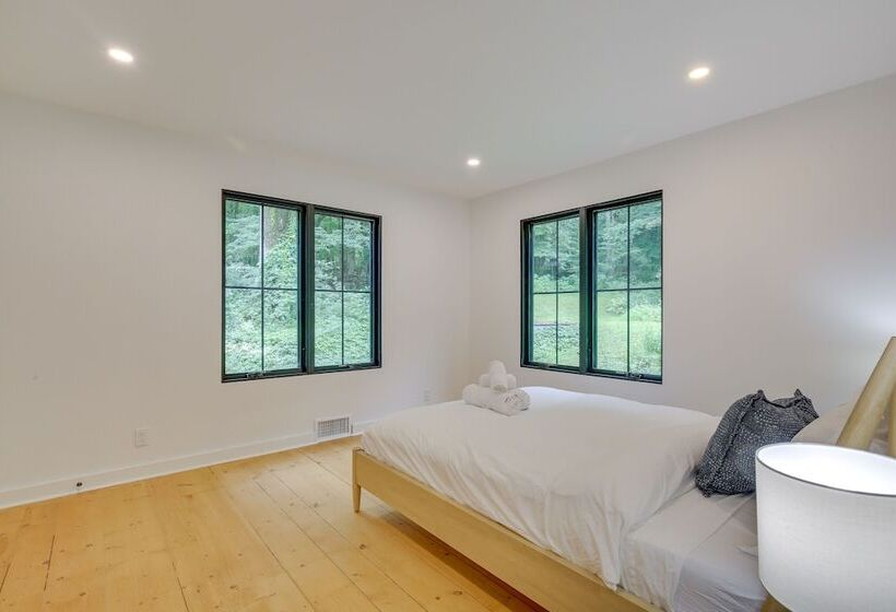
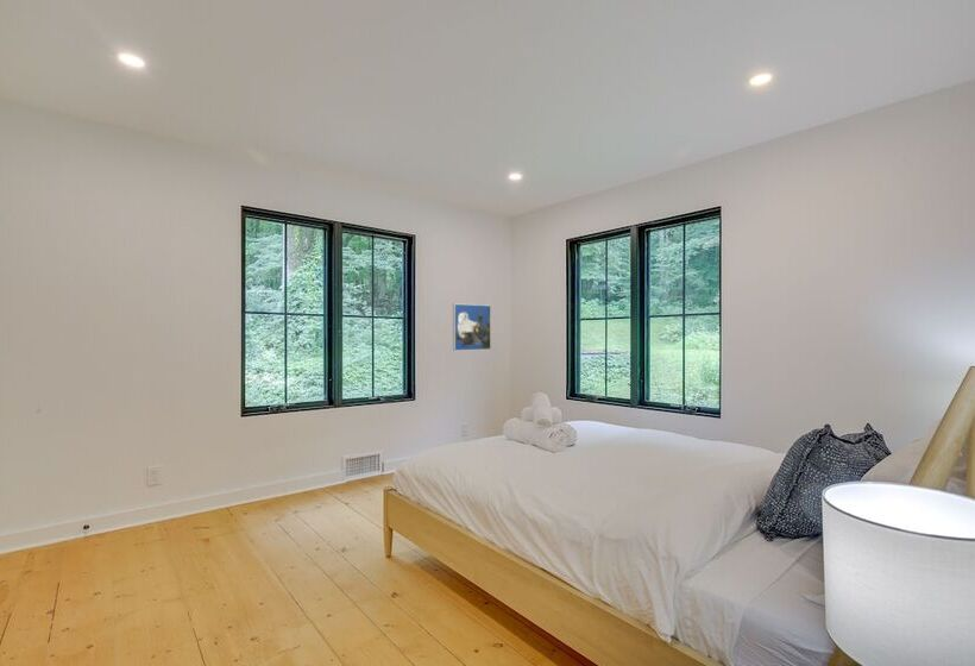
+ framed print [452,303,492,352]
